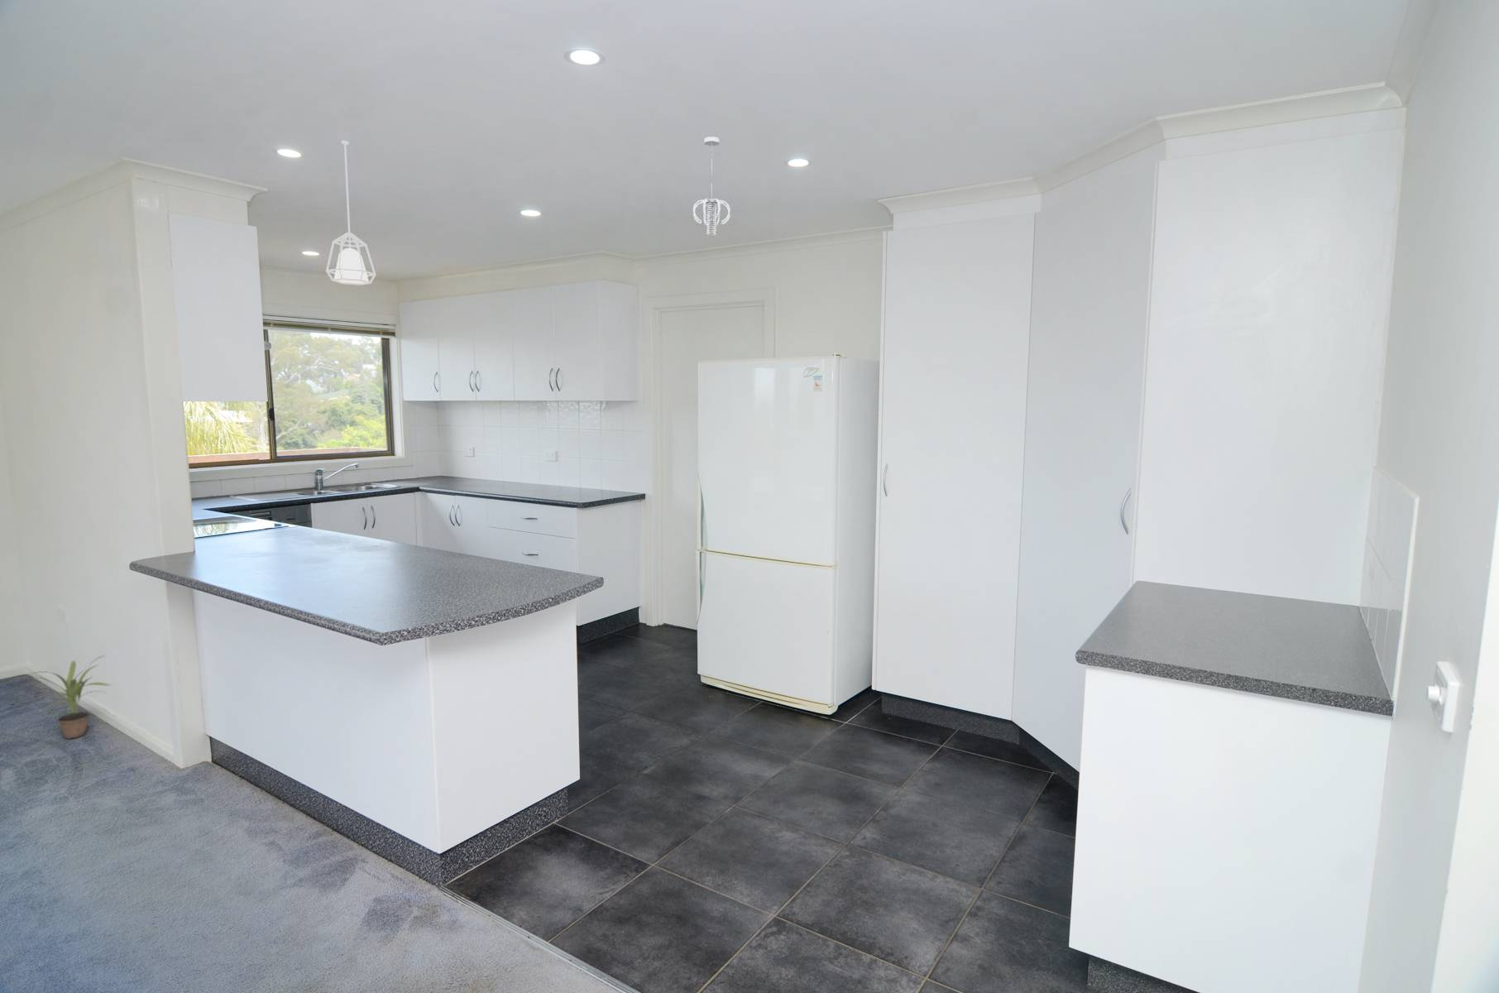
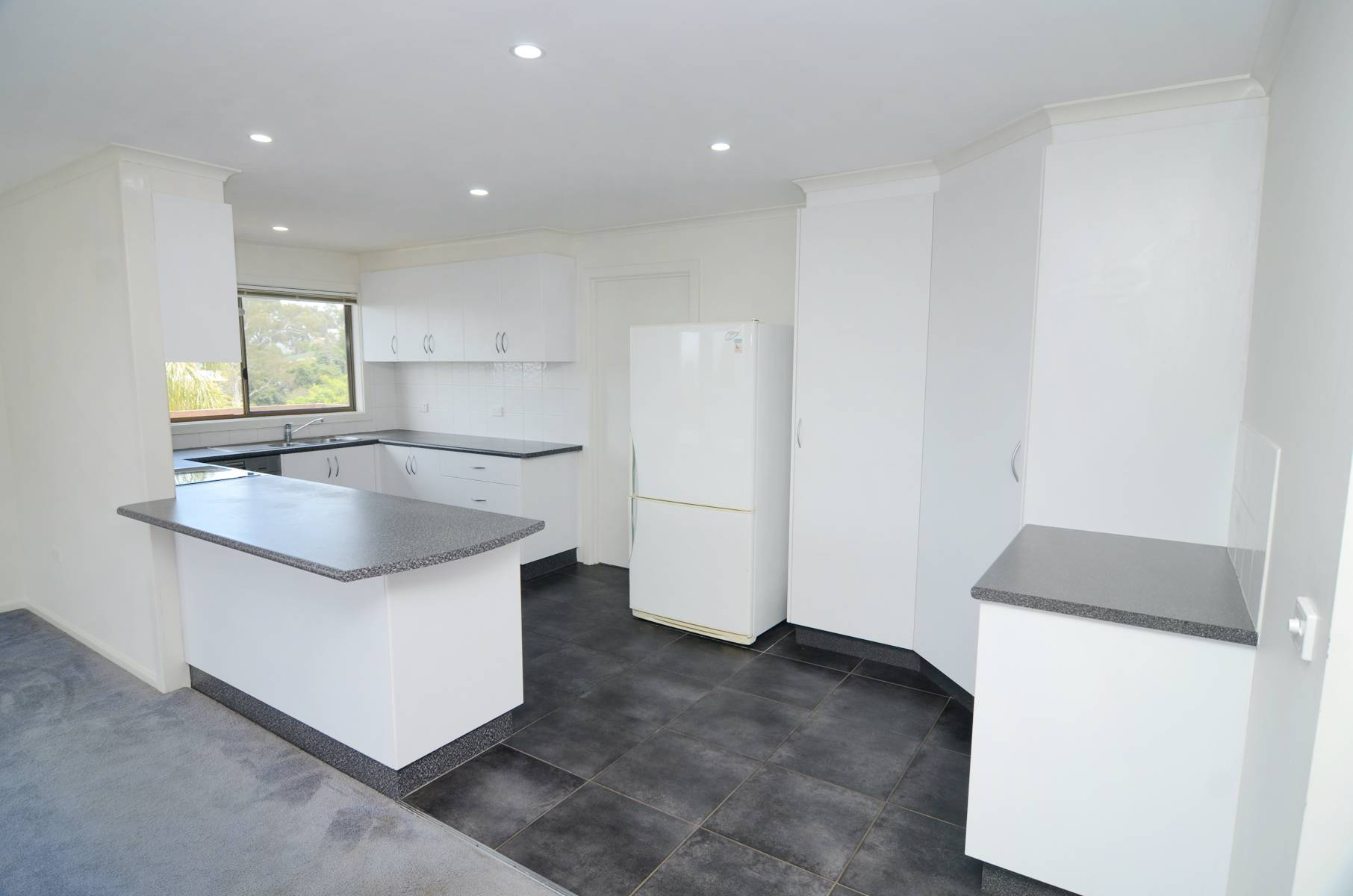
- pendant lamp [325,140,377,286]
- potted plant [33,655,113,740]
- pendant light [692,135,731,236]
